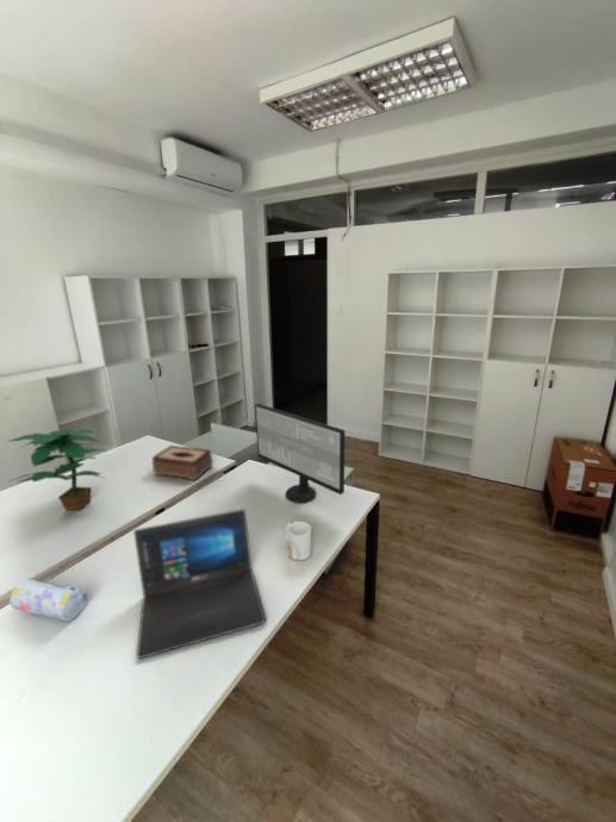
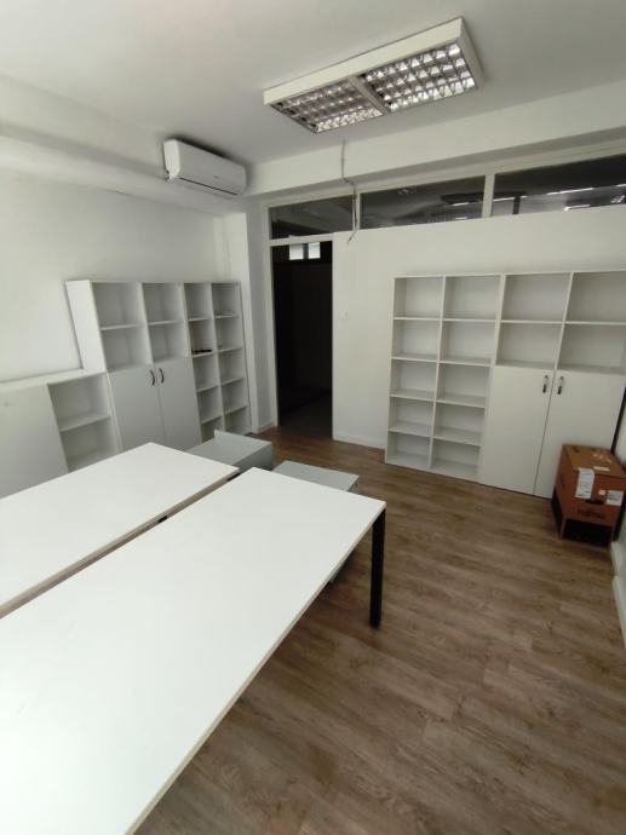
- mug [284,521,312,561]
- laptop [132,507,267,660]
- potted plant [7,428,107,511]
- computer monitor [254,403,346,504]
- pencil case [8,578,88,622]
- tissue box [151,444,213,481]
